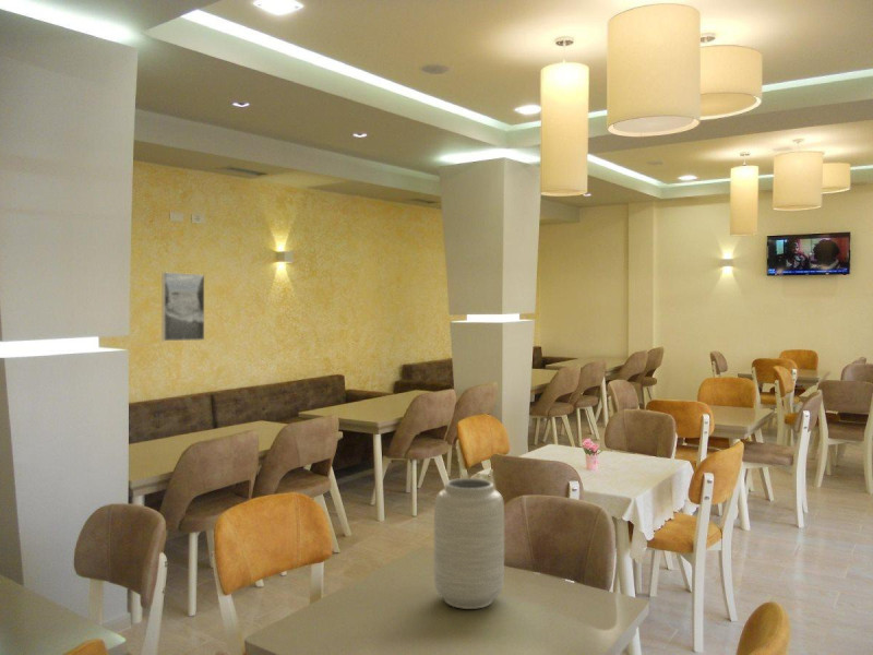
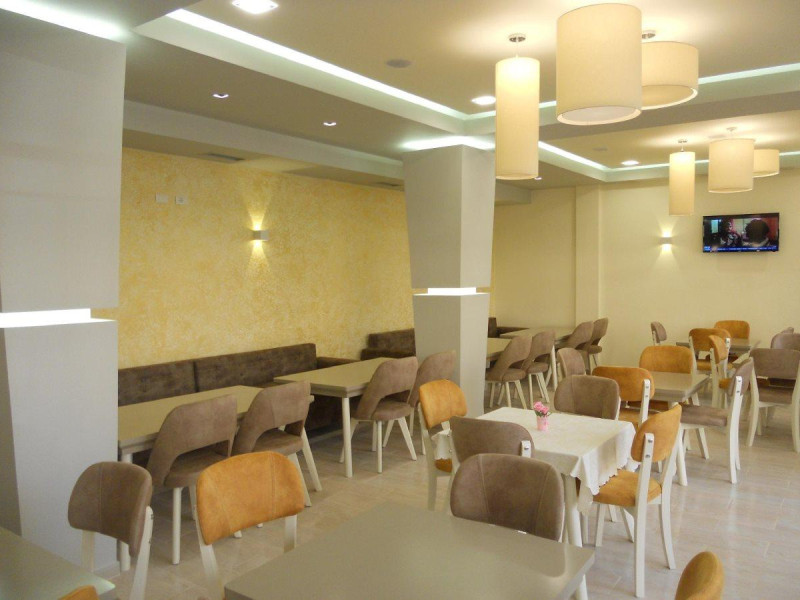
- vase [433,477,505,610]
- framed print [160,271,206,342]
